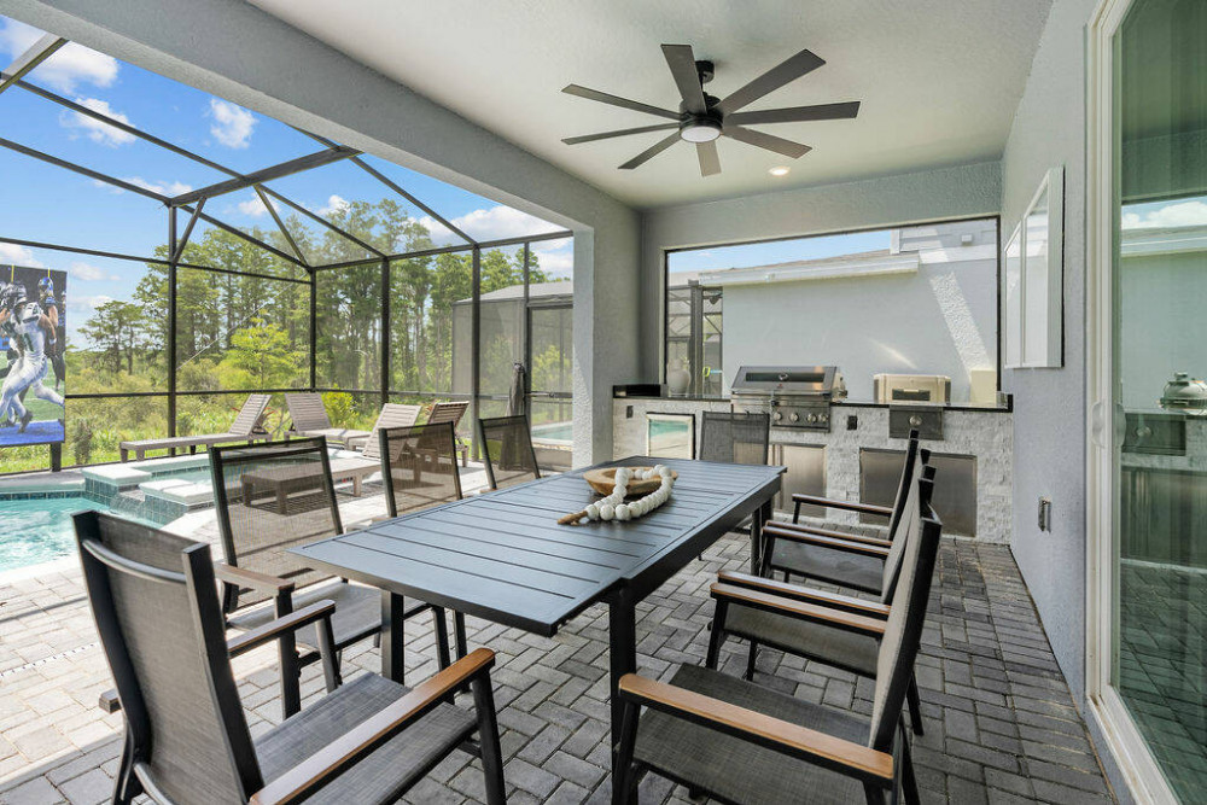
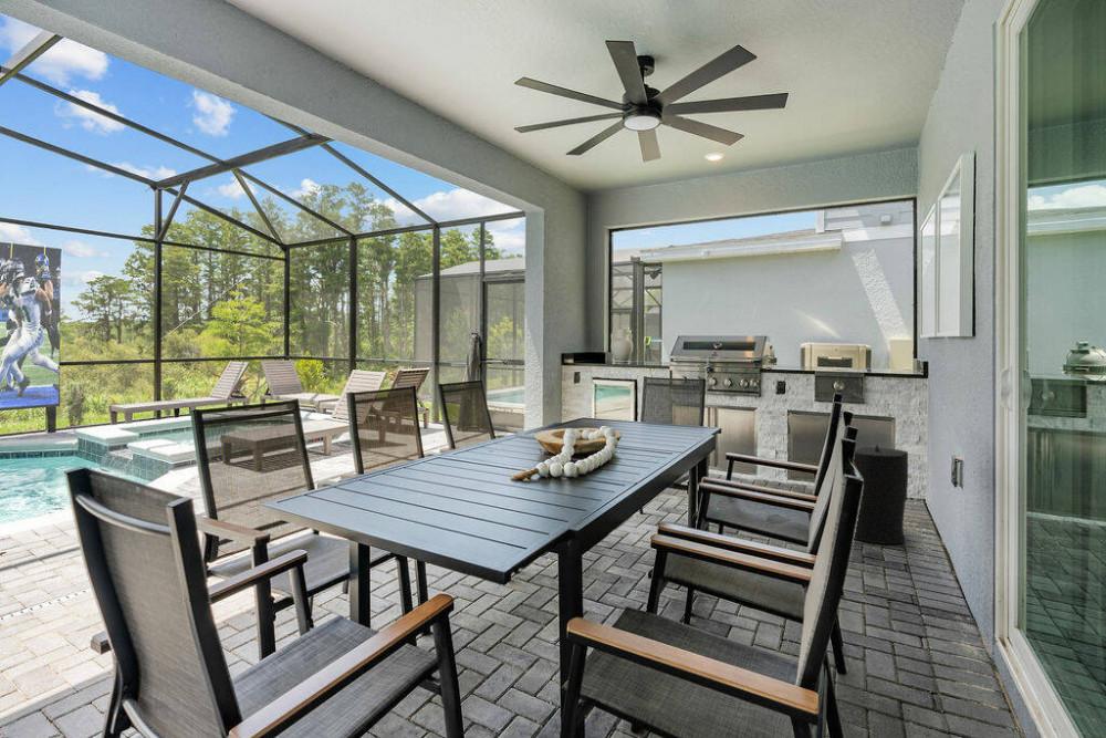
+ trash can [853,445,909,545]
